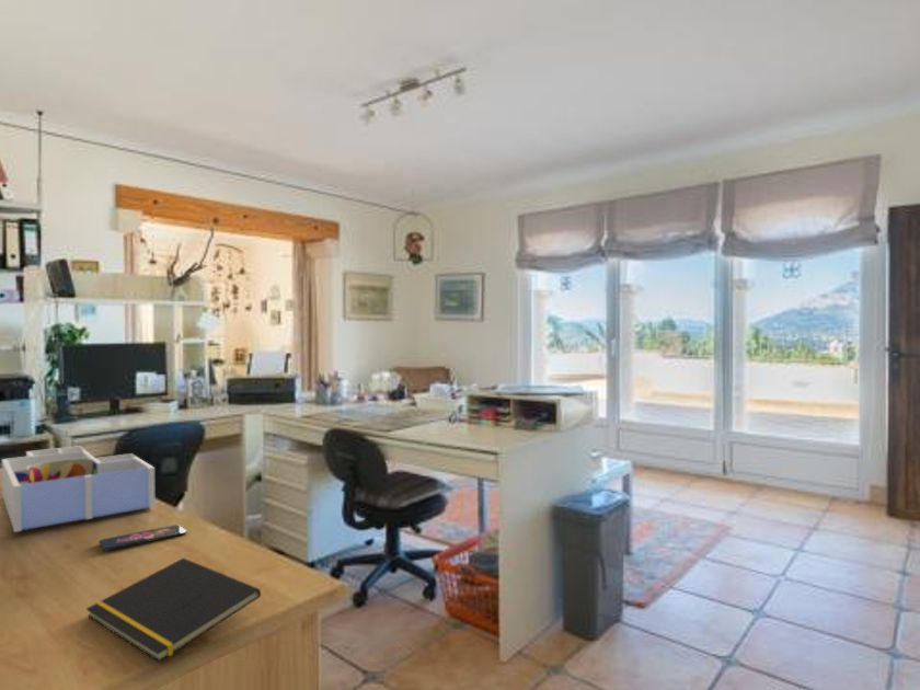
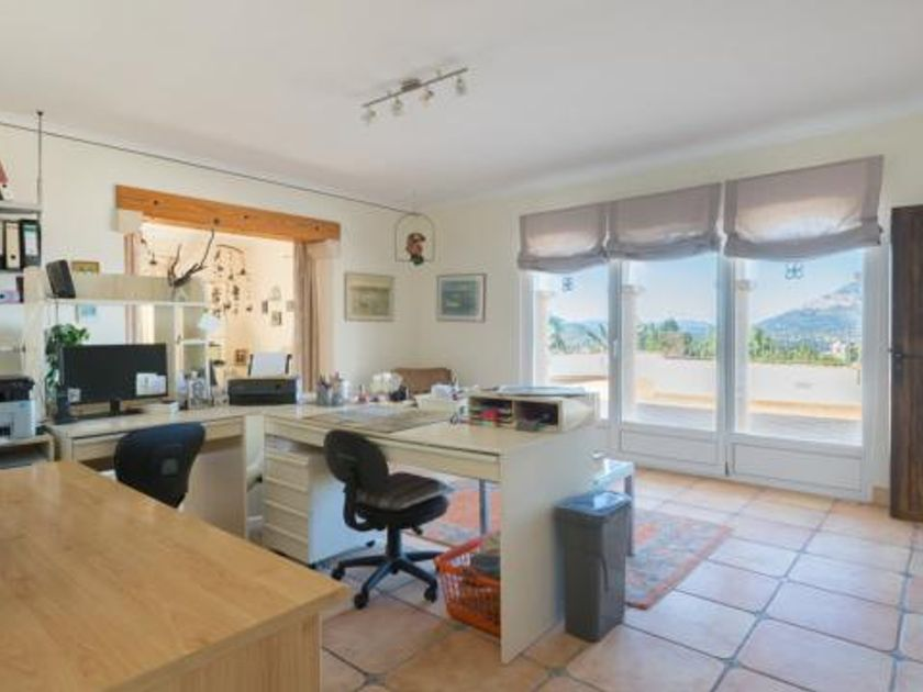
- notepad [85,556,262,663]
- desk organizer [1,445,157,533]
- smartphone [97,524,187,552]
